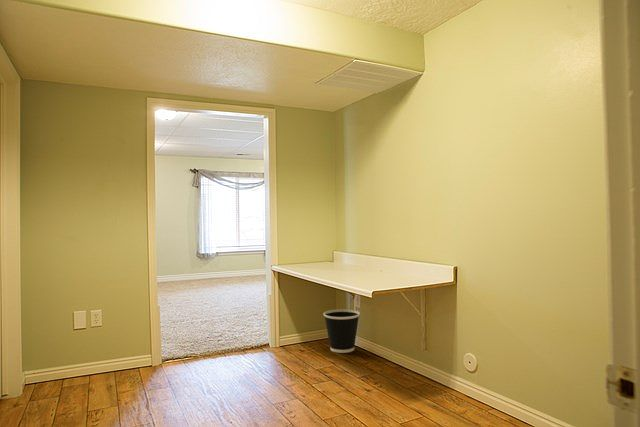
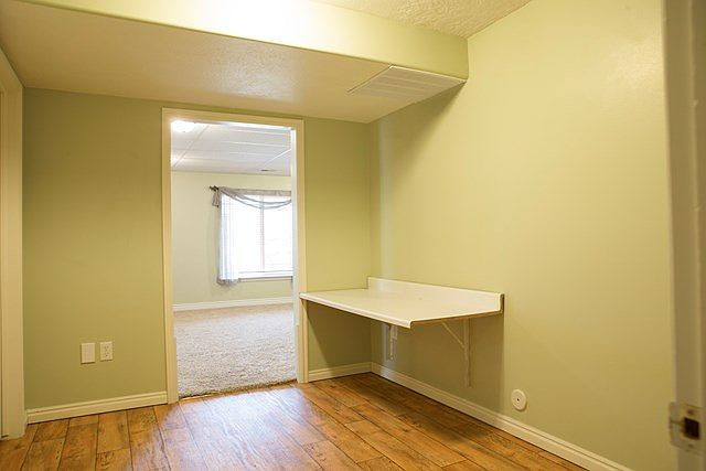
- wastebasket [322,308,361,354]
